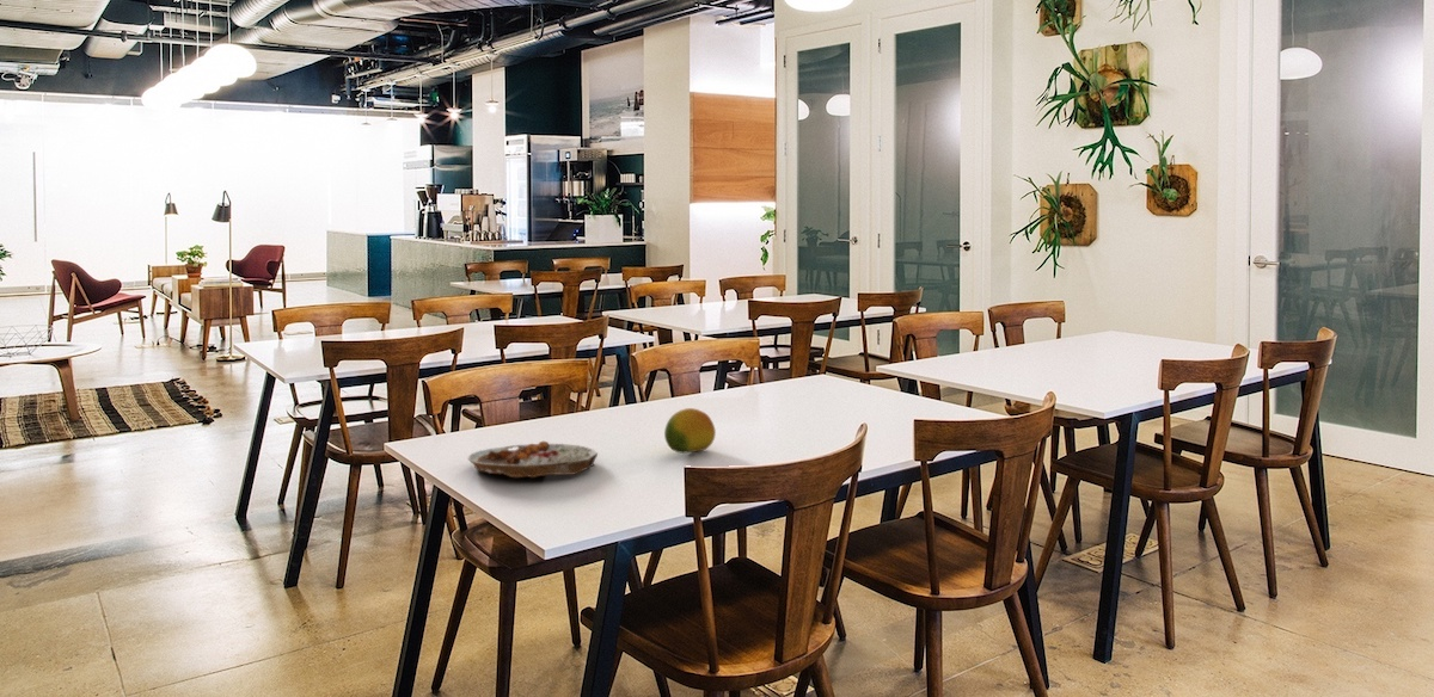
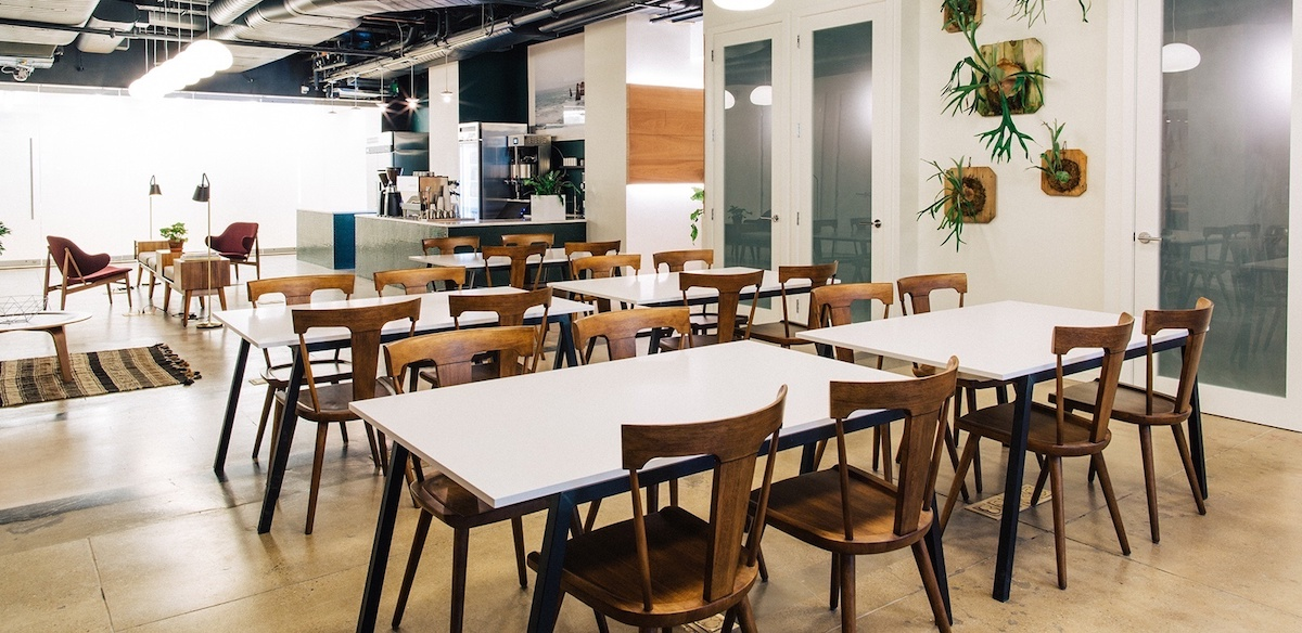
- plate [467,440,599,479]
- fruit [663,407,717,455]
